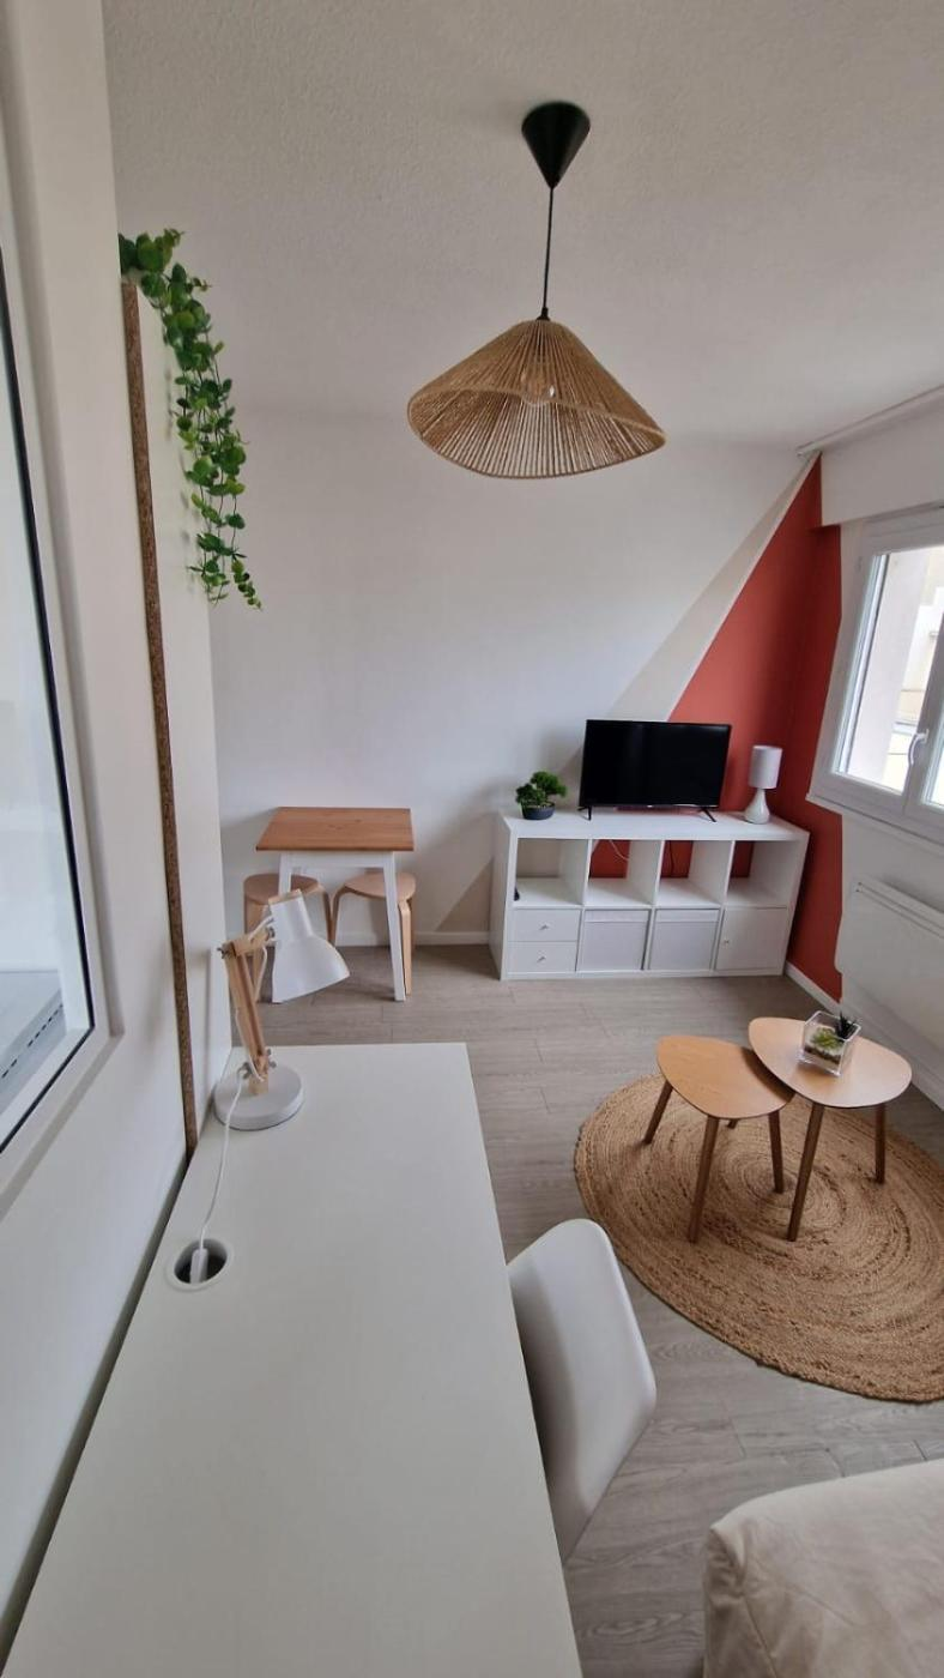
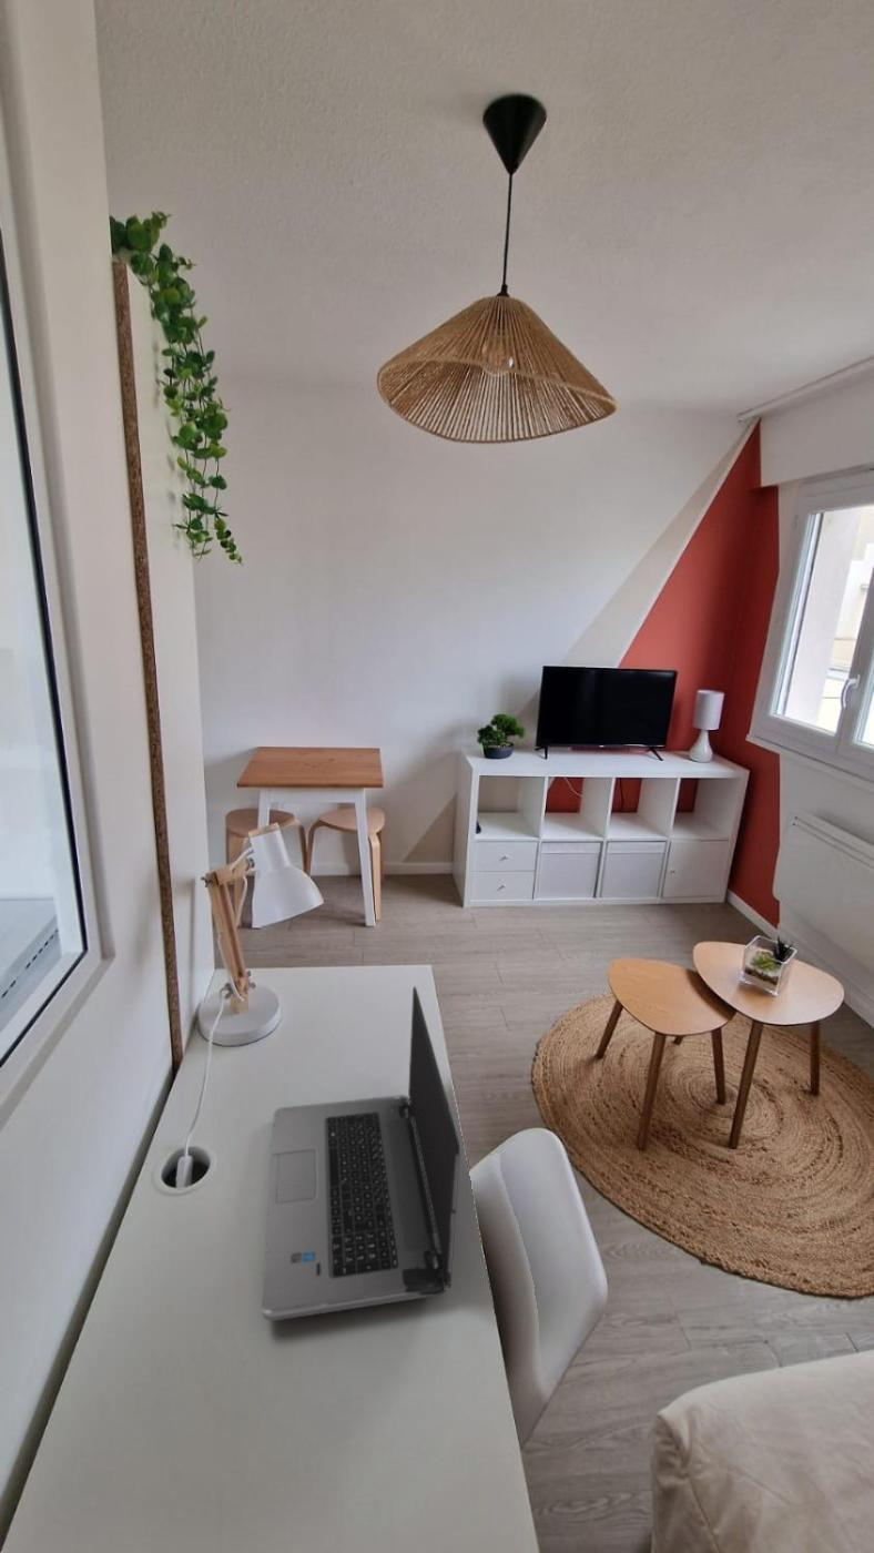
+ laptop computer [261,985,461,1322]
